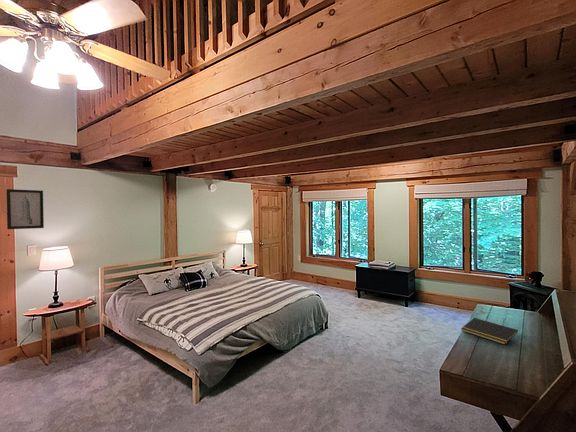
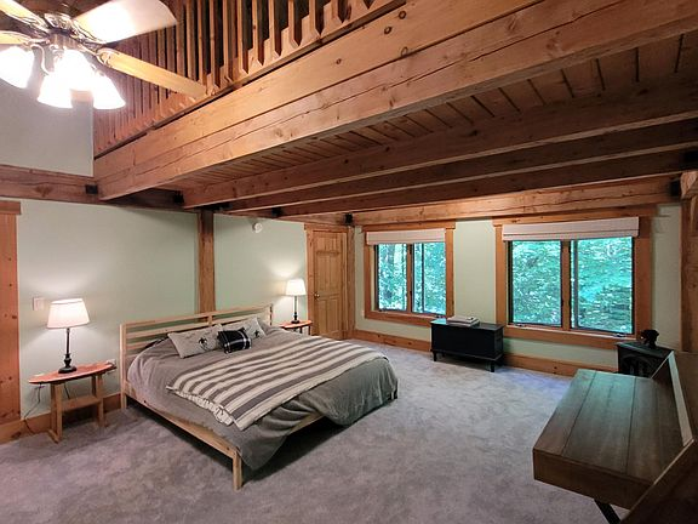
- notepad [460,317,519,346]
- wall art [6,188,45,230]
